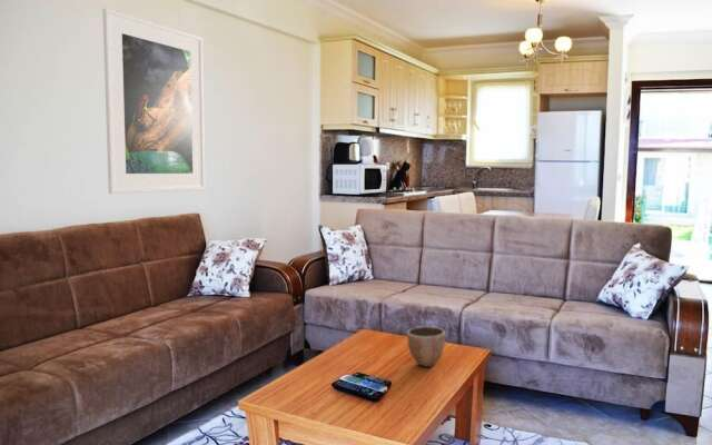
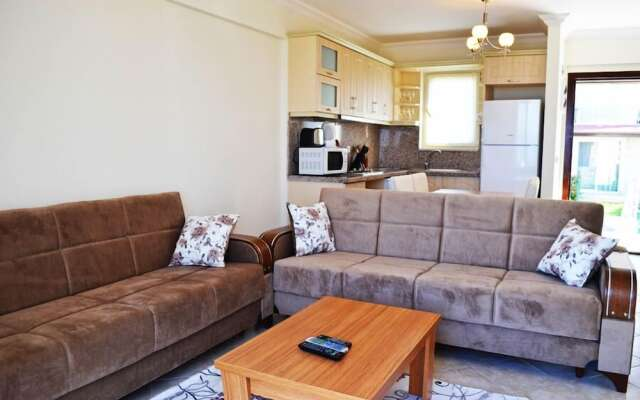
- decorative bowl [406,326,446,368]
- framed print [101,7,206,195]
